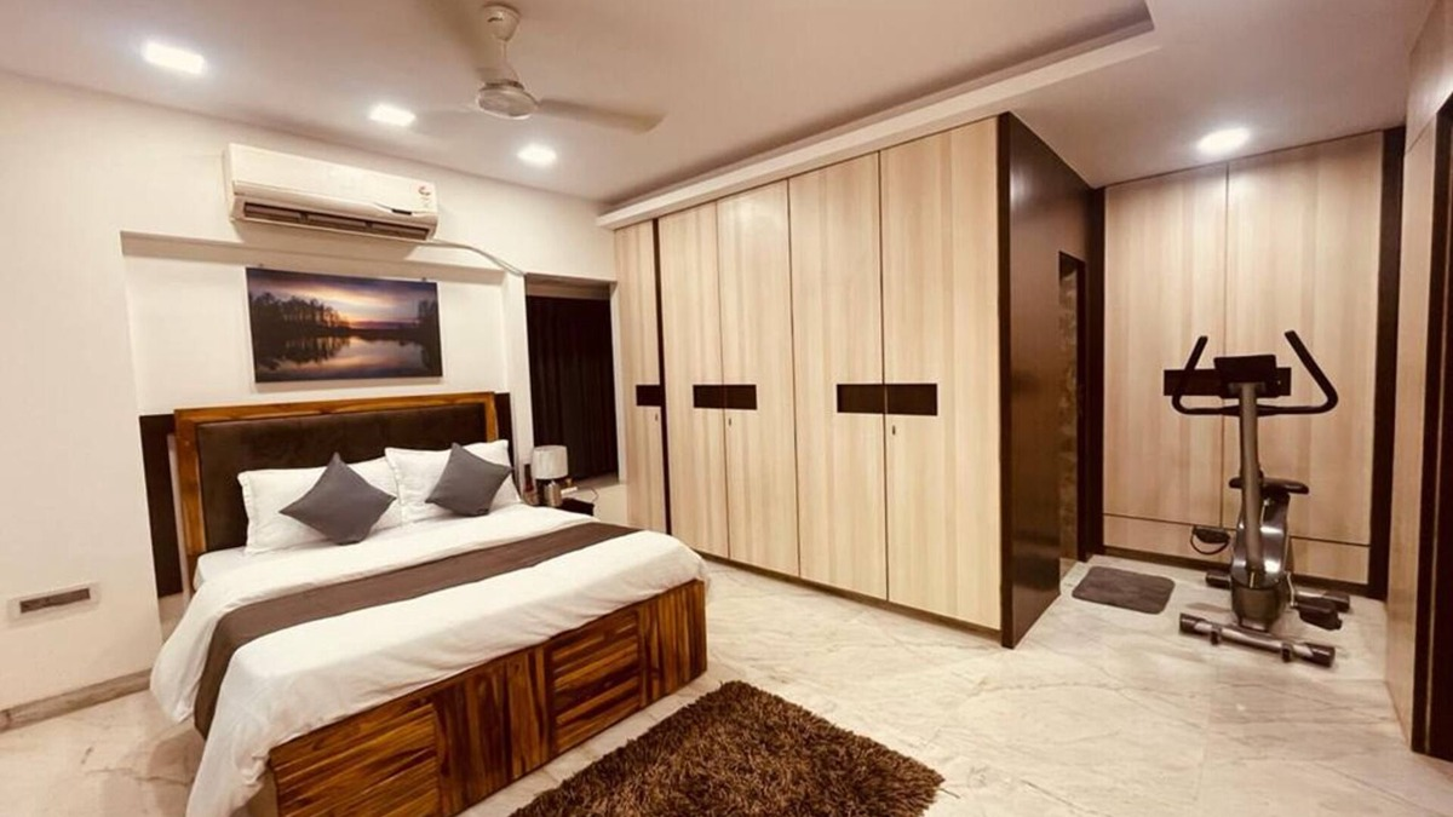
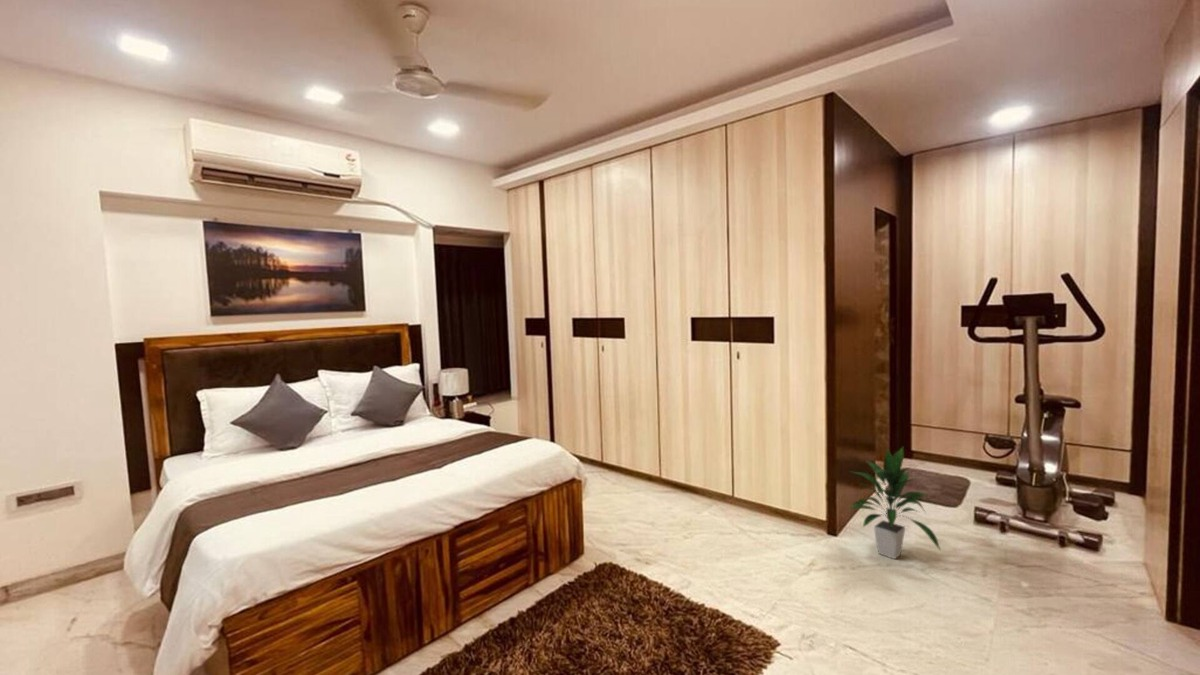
+ indoor plant [847,446,942,560]
